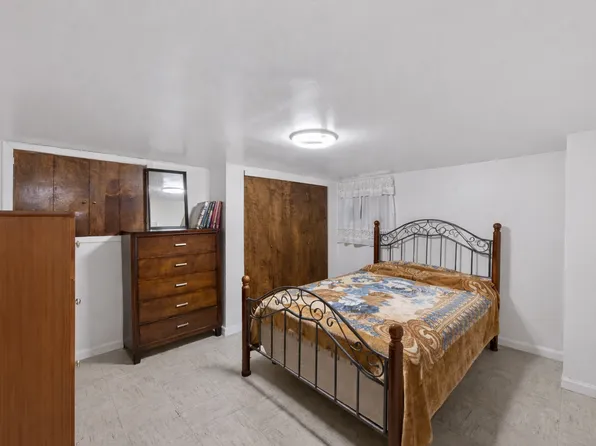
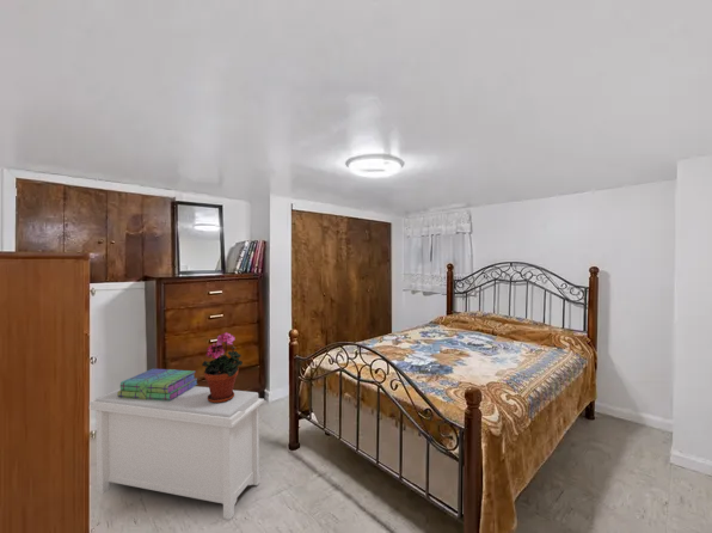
+ stack of books [117,368,200,400]
+ bench [88,385,265,521]
+ potted plant [201,331,244,403]
